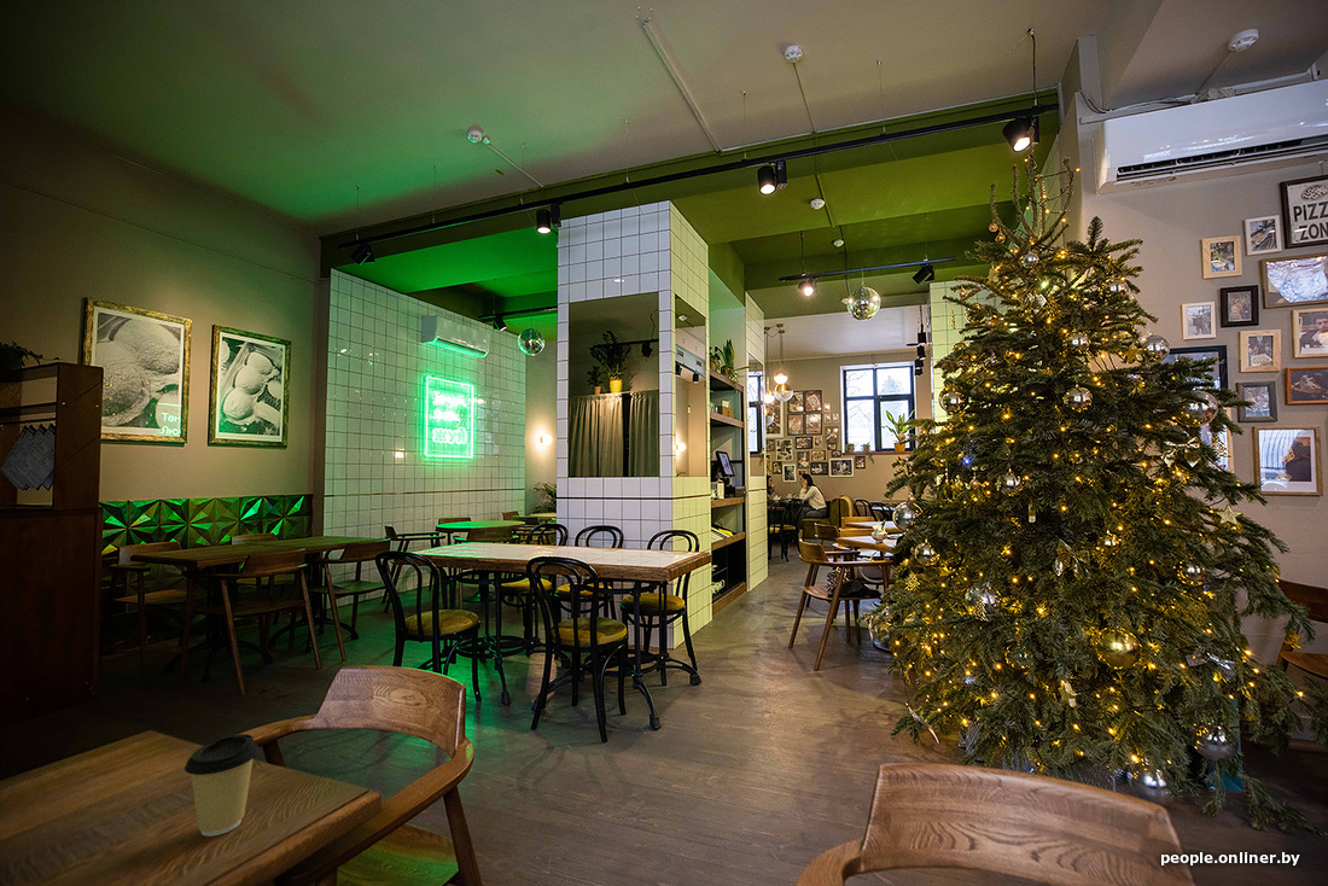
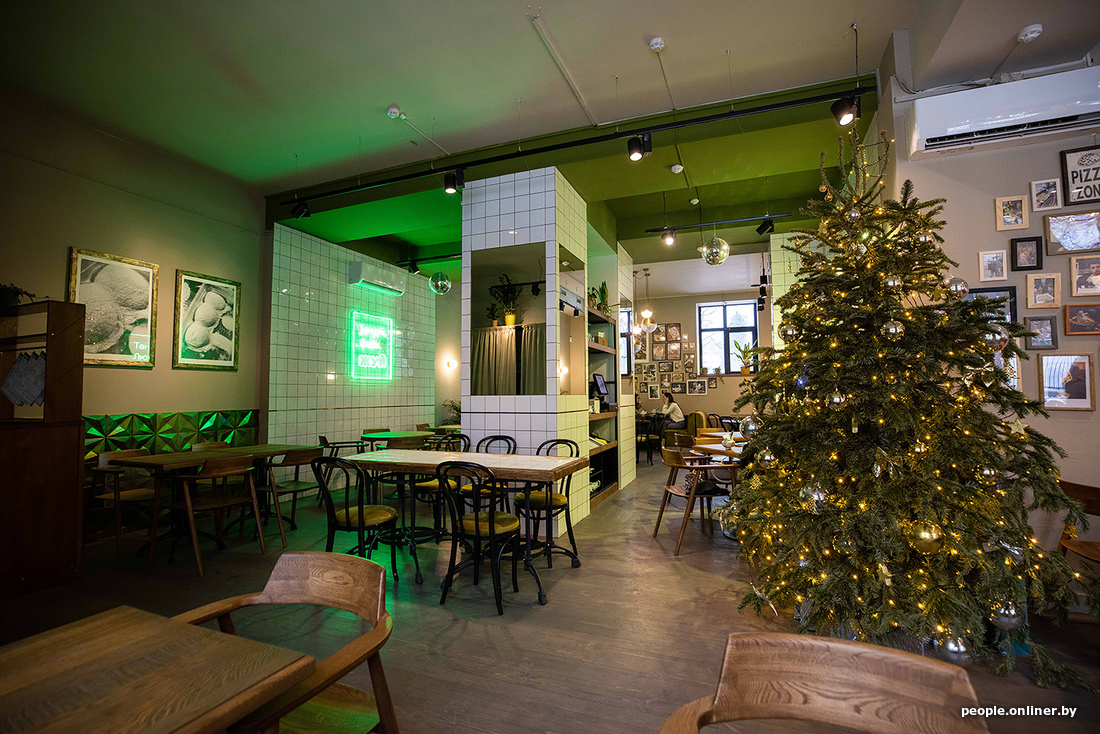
- coffee cup [184,733,261,838]
